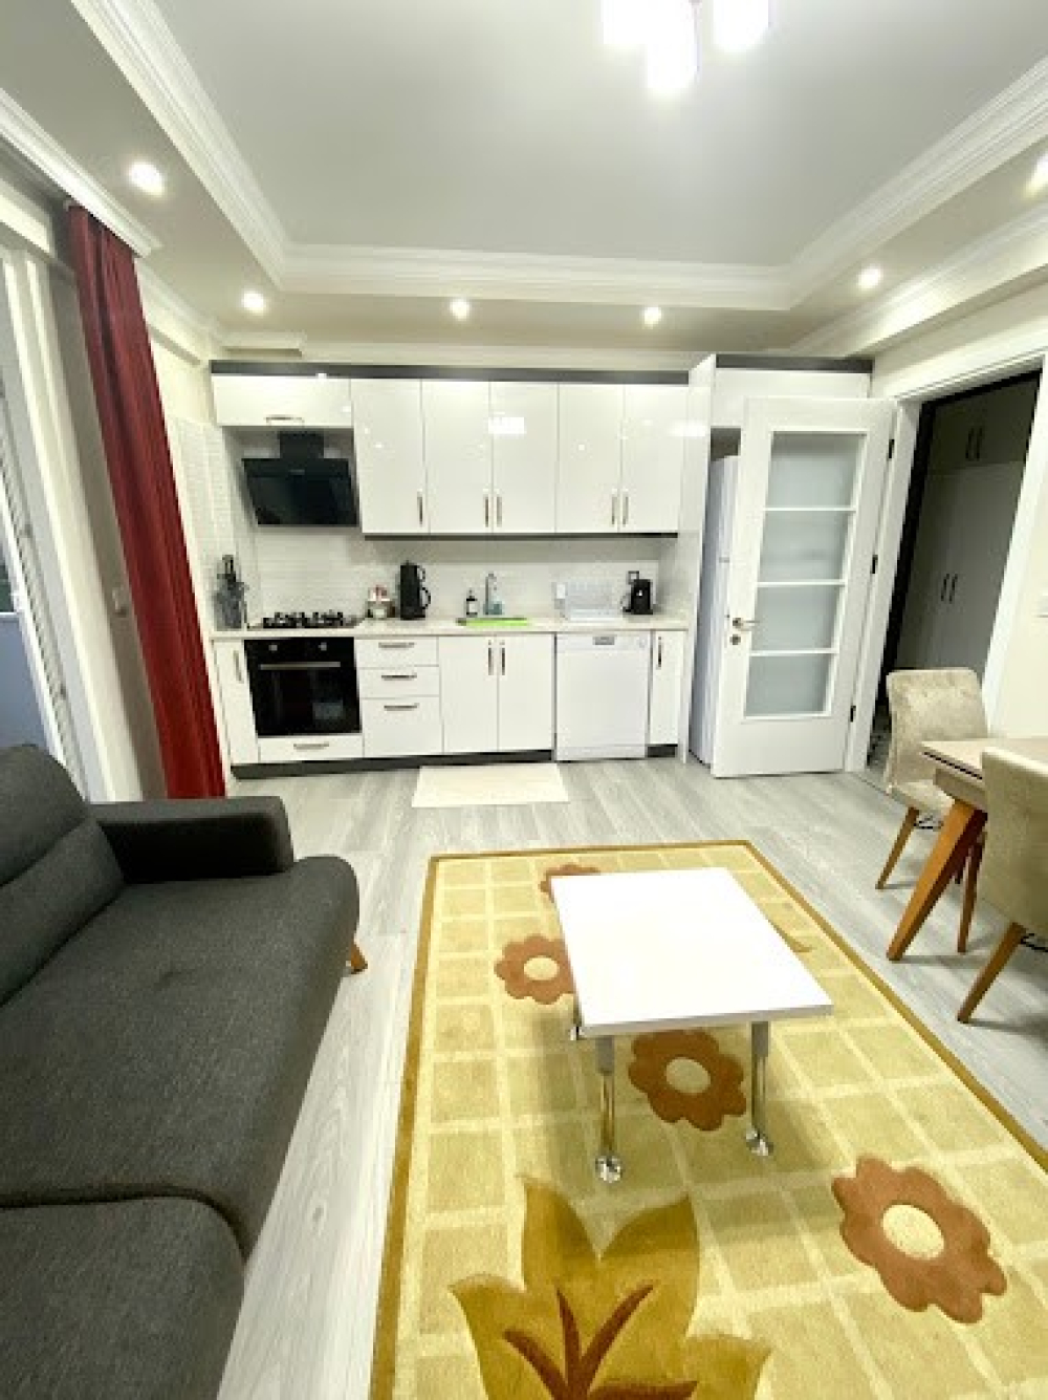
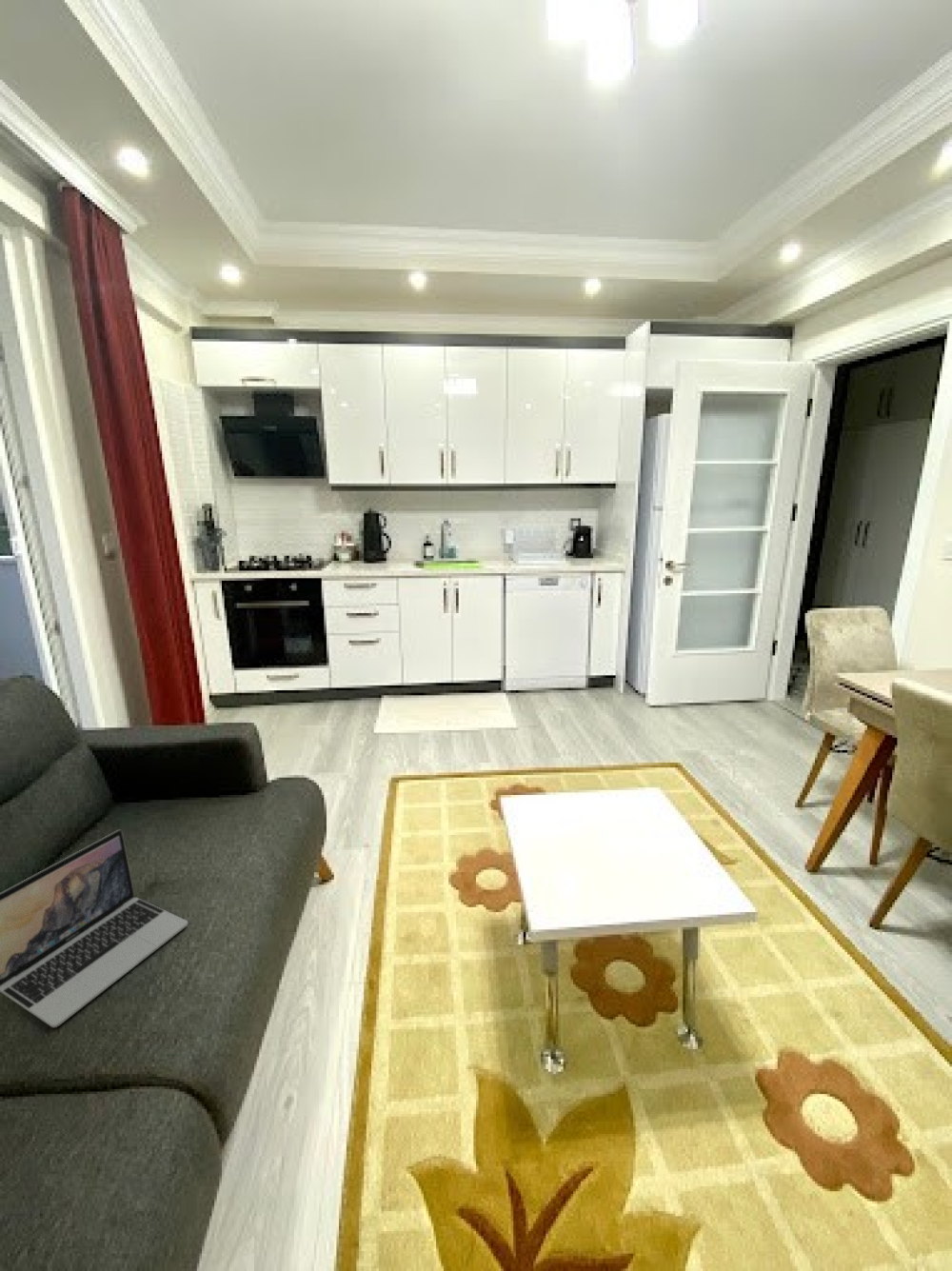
+ laptop [0,829,188,1028]
